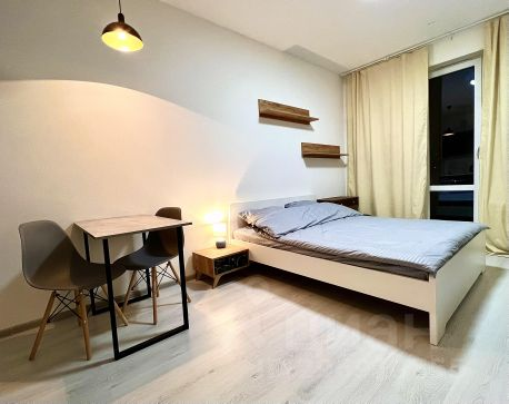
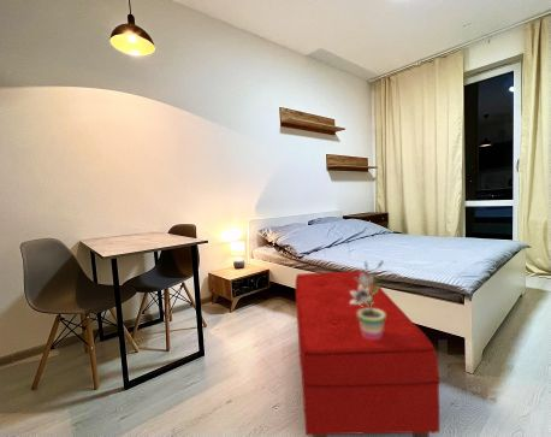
+ bench [294,270,442,437]
+ potted plant [350,259,385,339]
